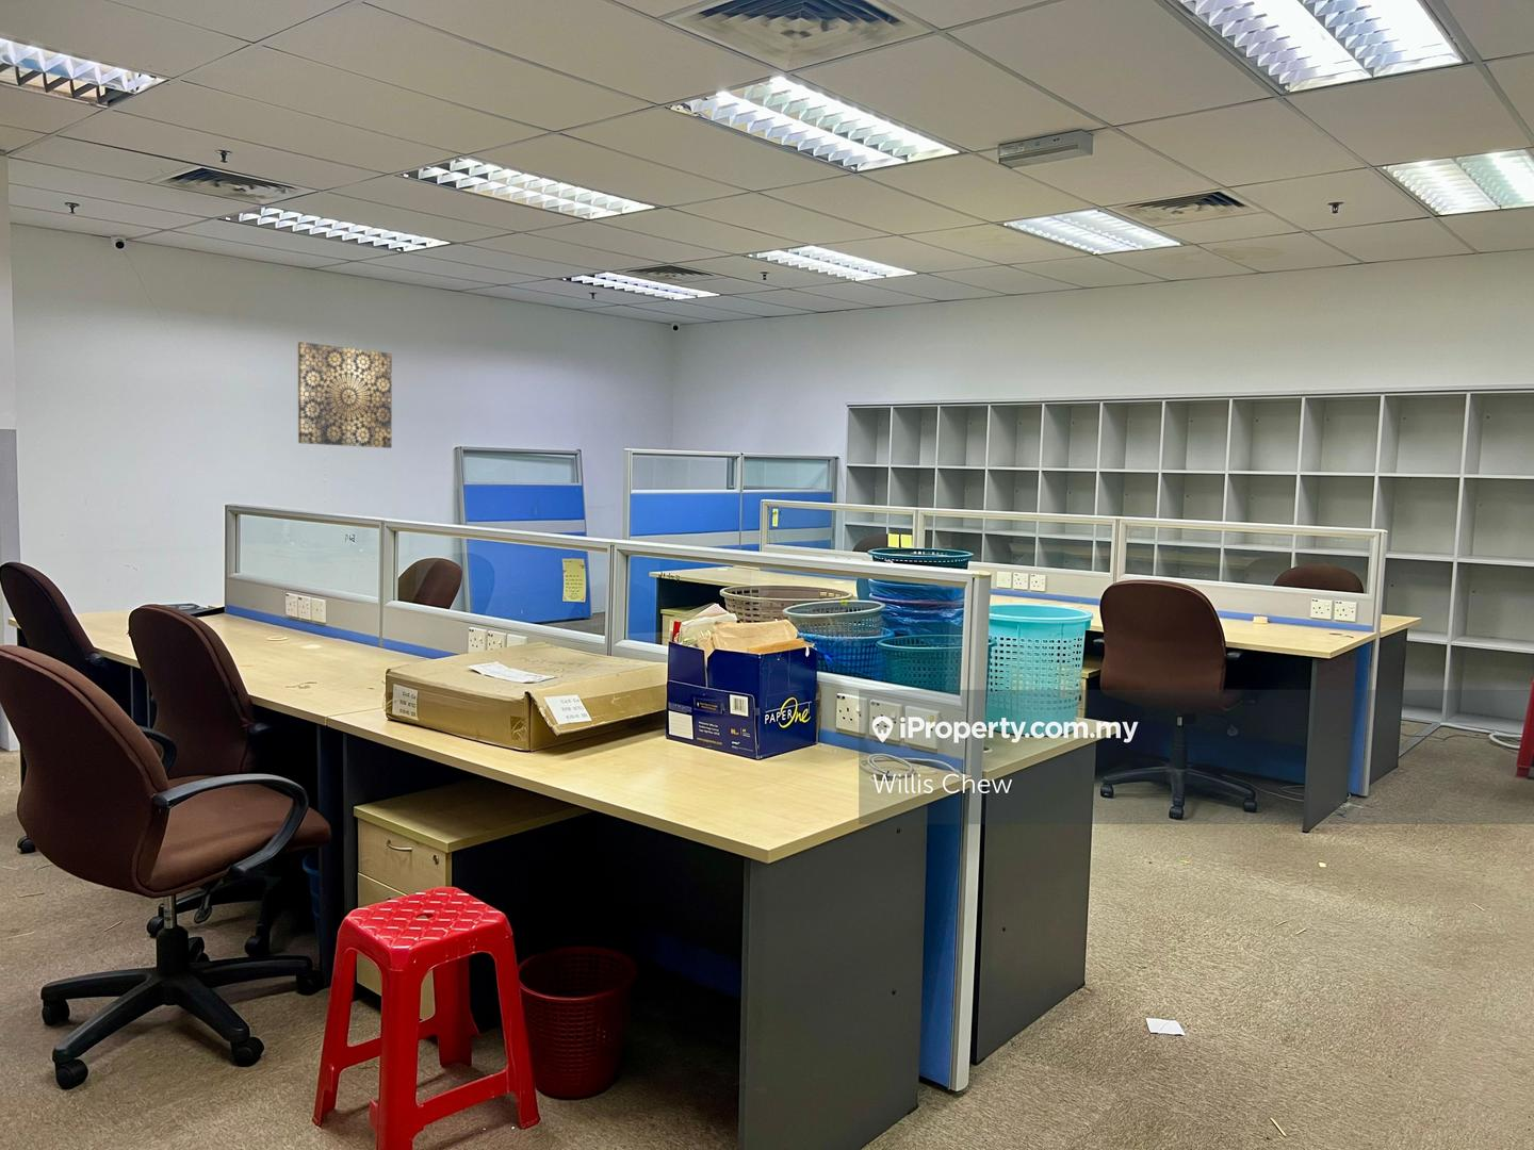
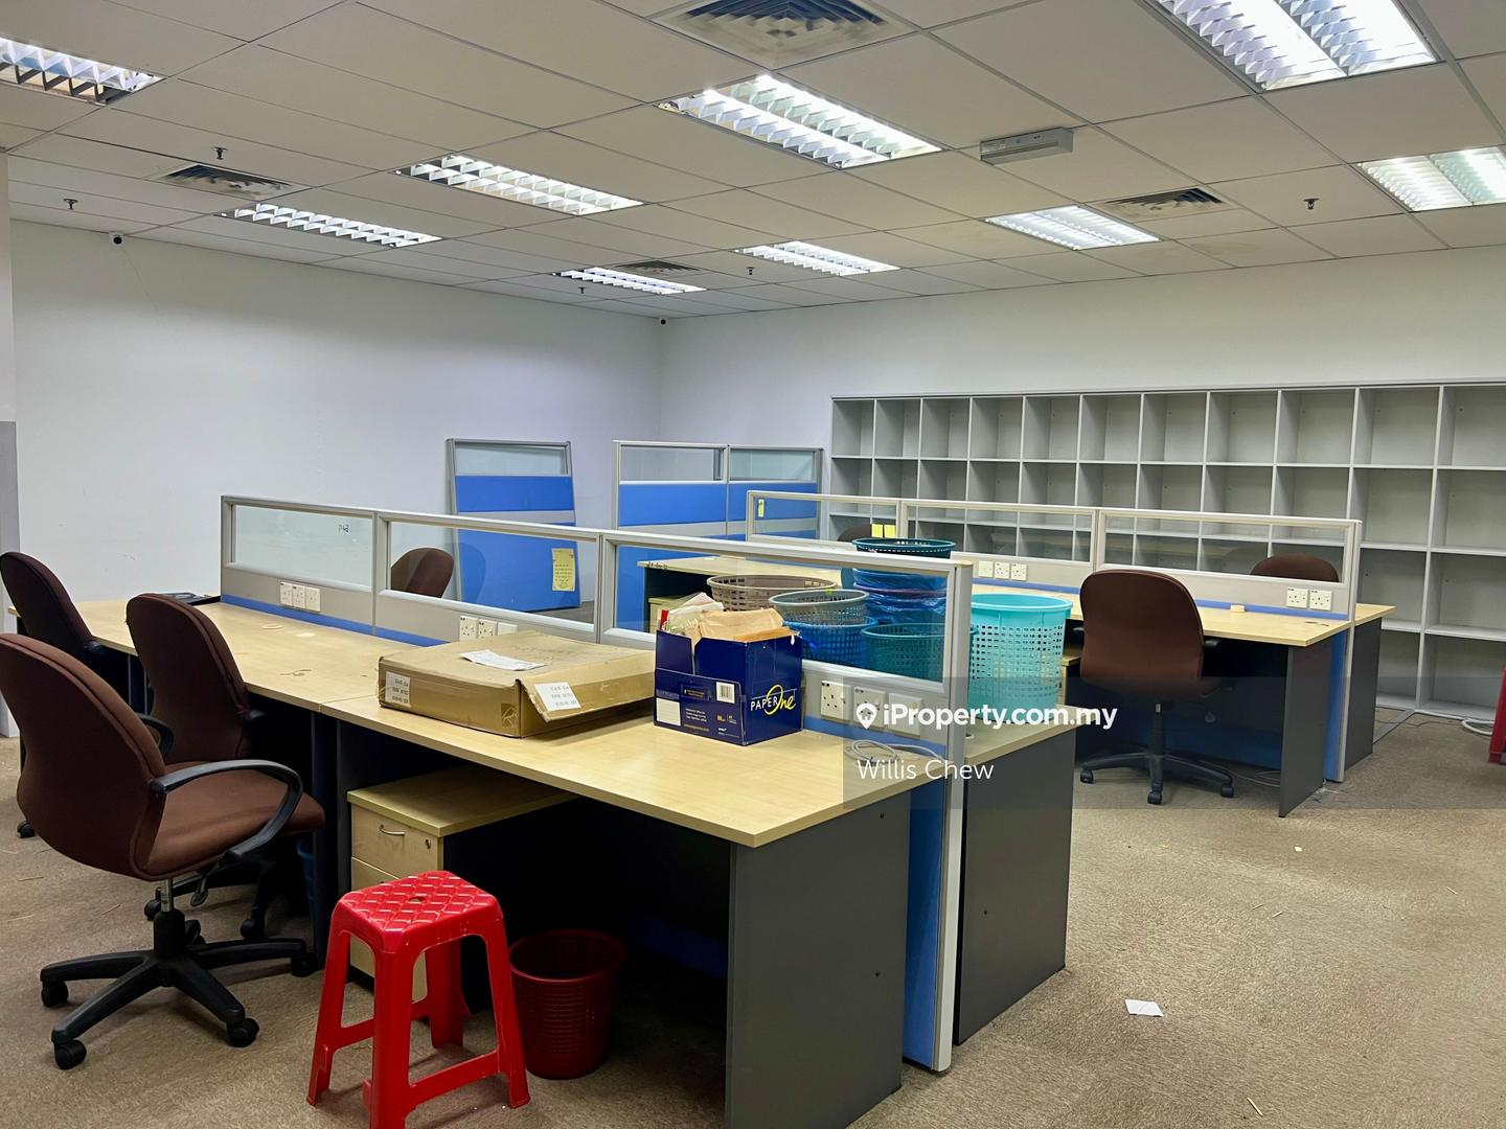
- wall art [297,341,393,449]
